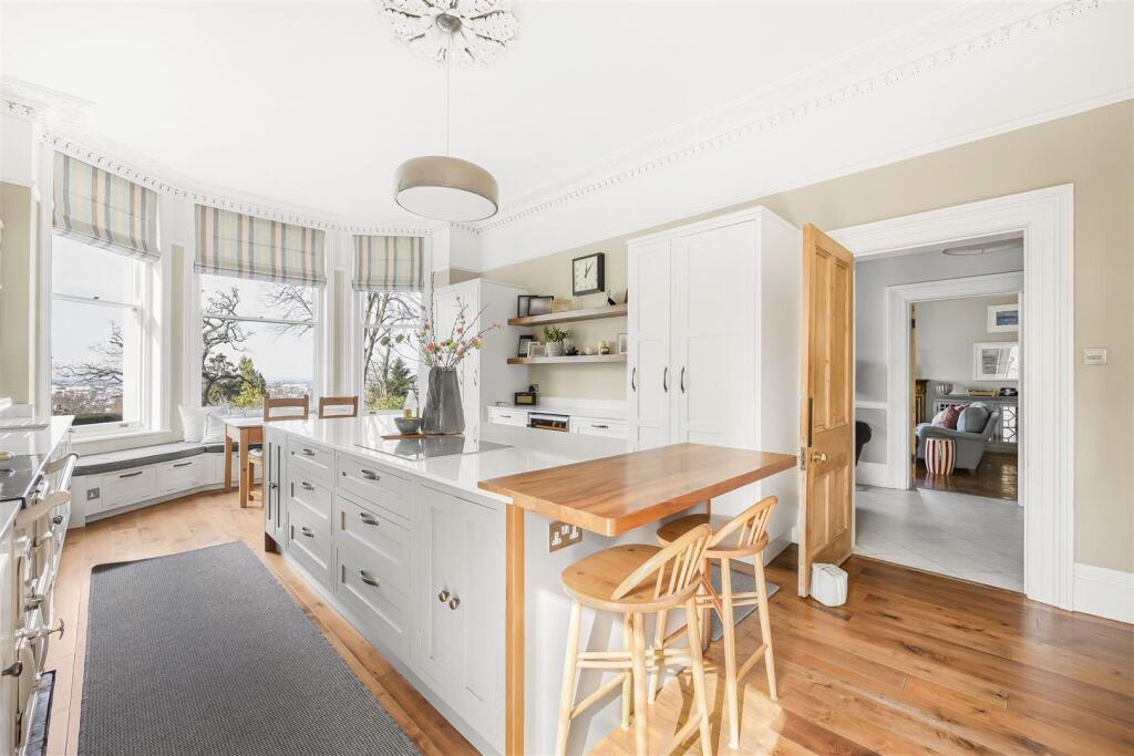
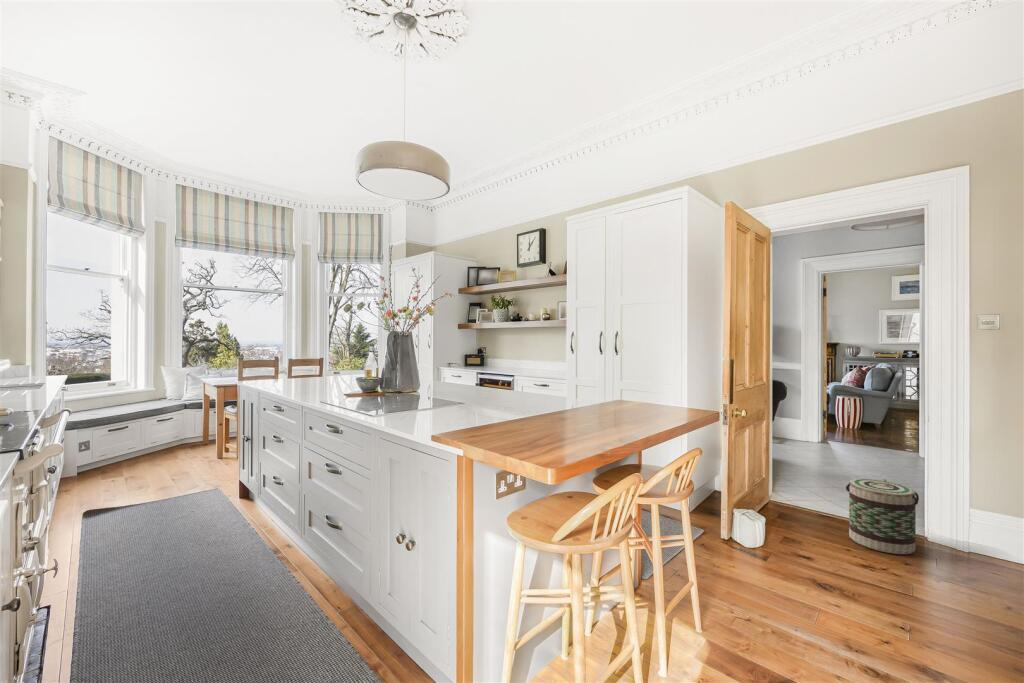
+ basket [845,478,920,555]
